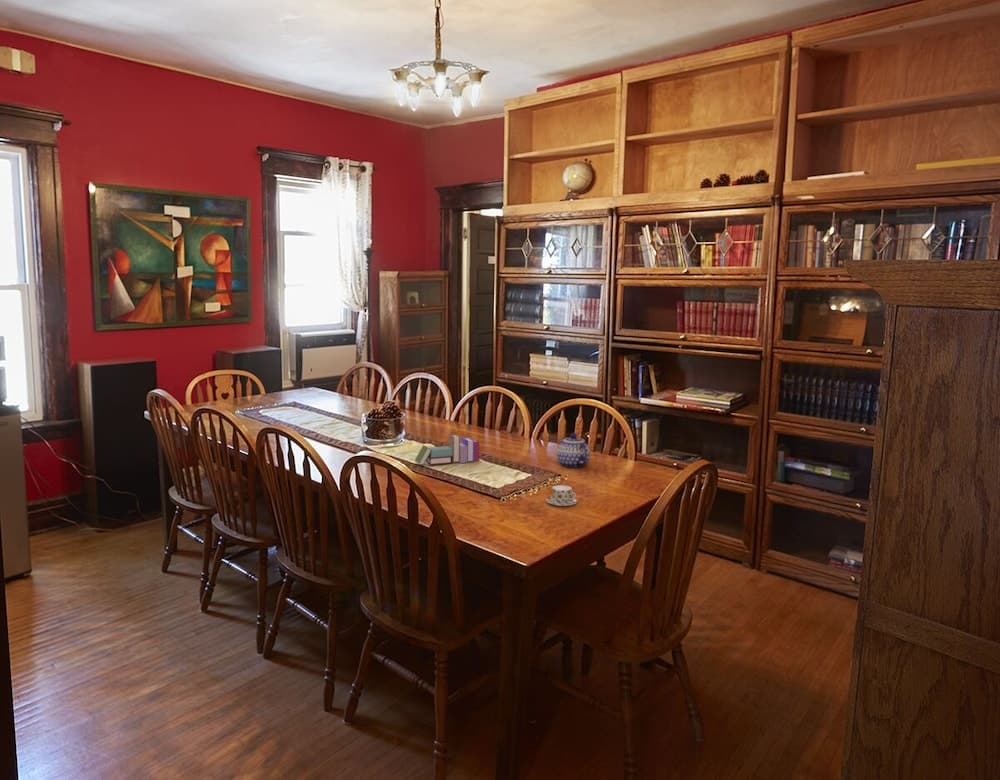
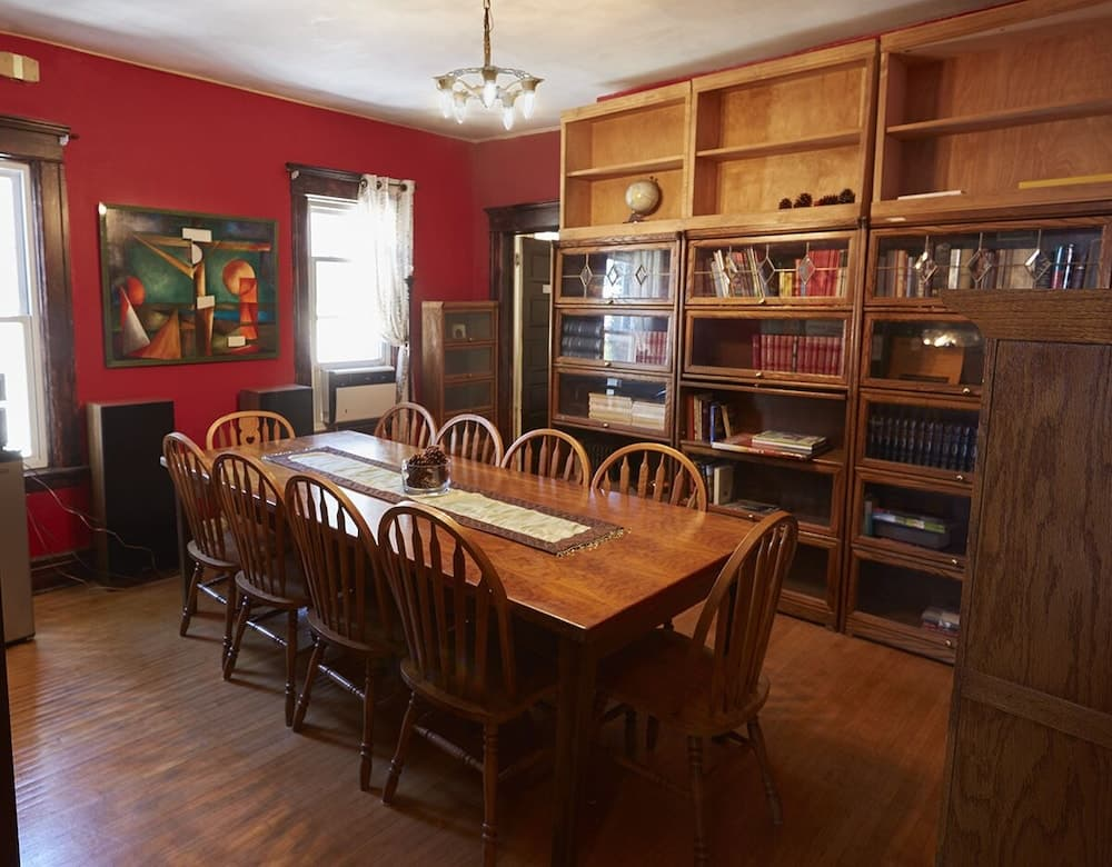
- teapot [556,432,591,468]
- teacup [545,484,578,507]
- book [414,433,480,466]
